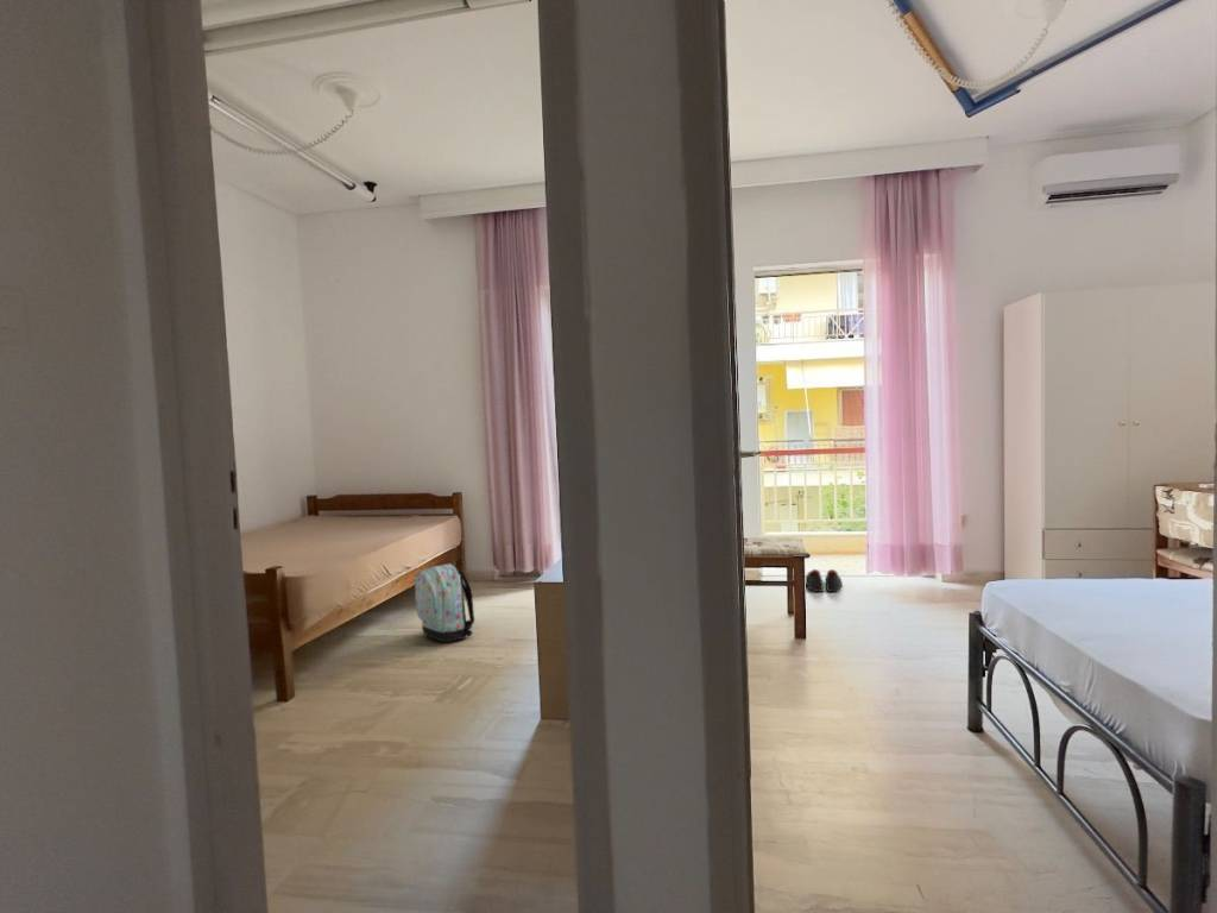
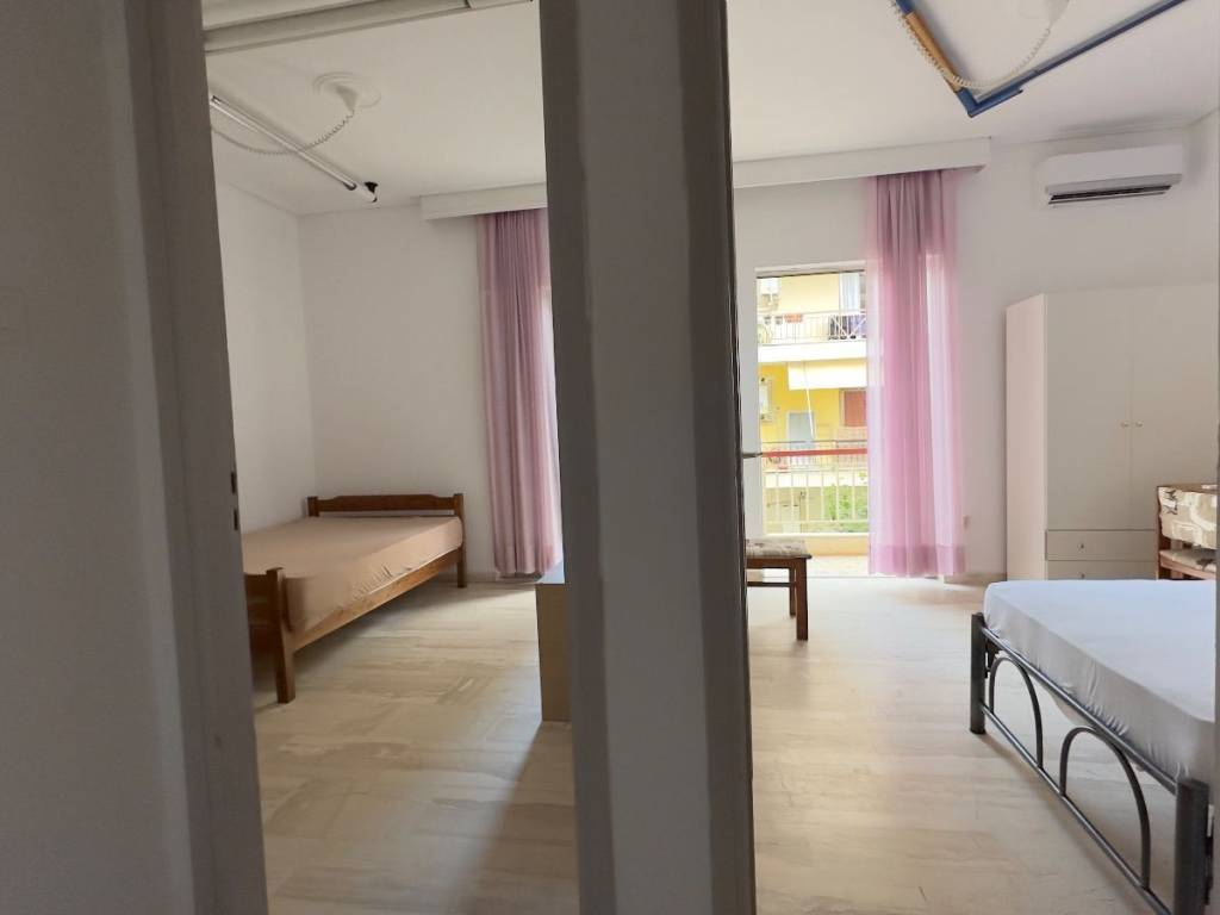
- shoes [805,568,844,593]
- backpack [414,562,475,643]
